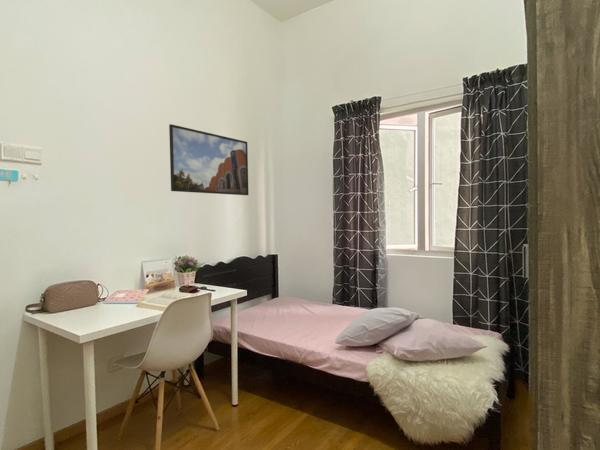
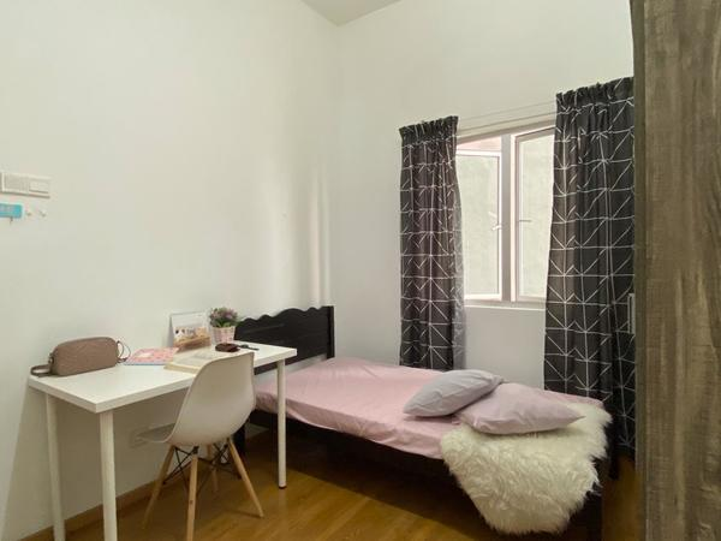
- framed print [168,123,249,196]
